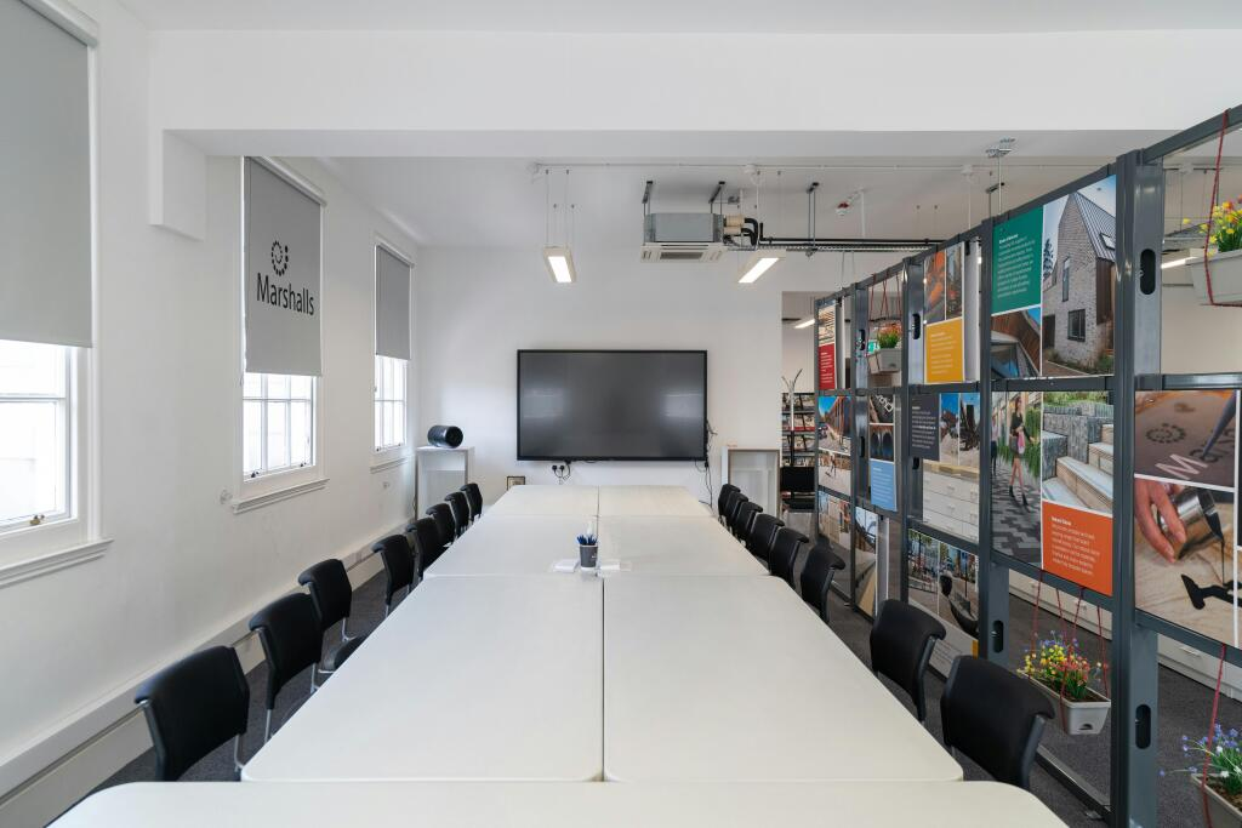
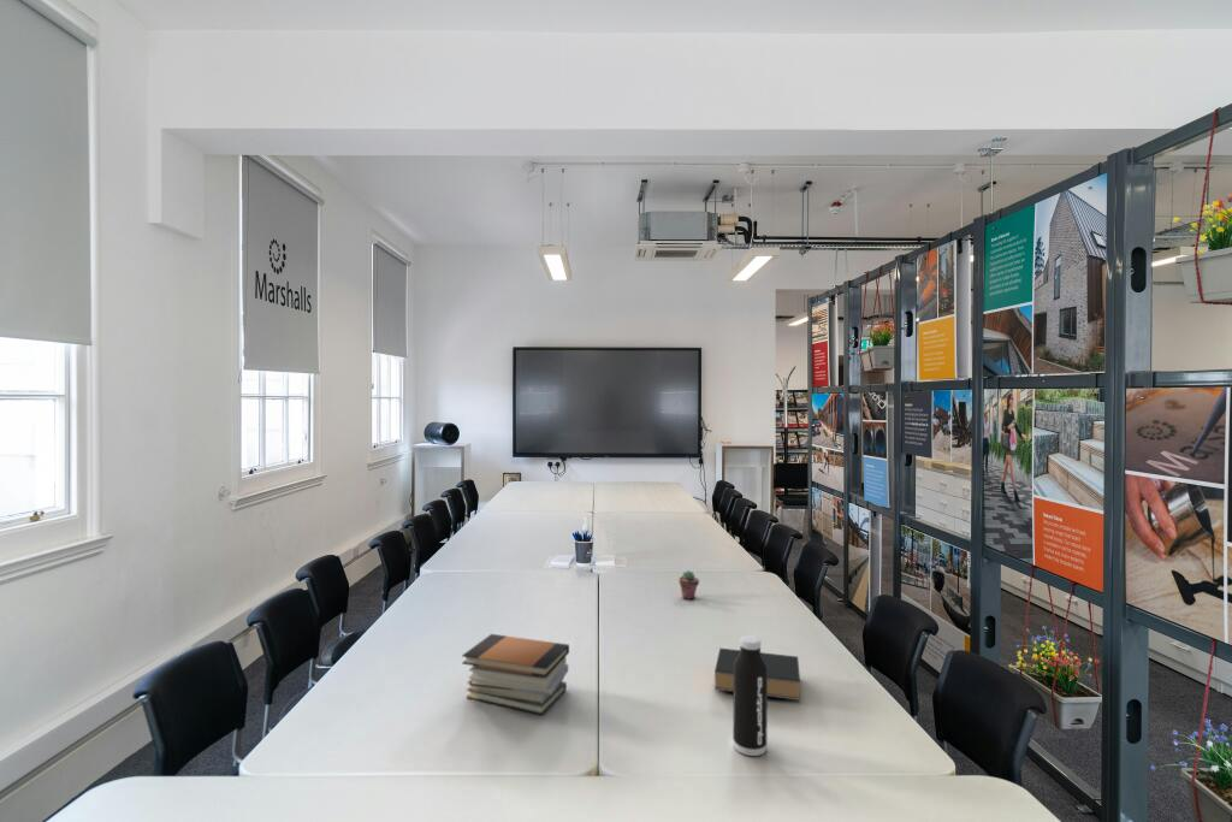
+ potted succulent [677,569,700,601]
+ book [713,647,801,702]
+ book stack [461,633,570,716]
+ water bottle [732,634,769,757]
